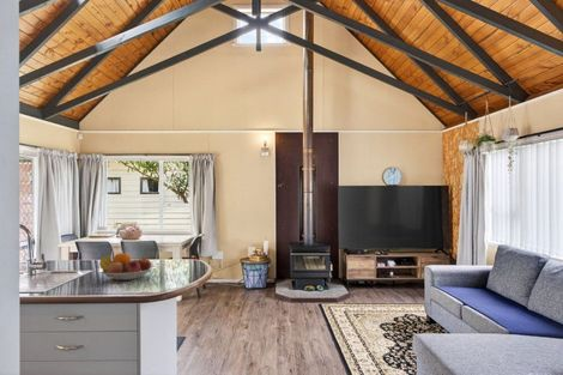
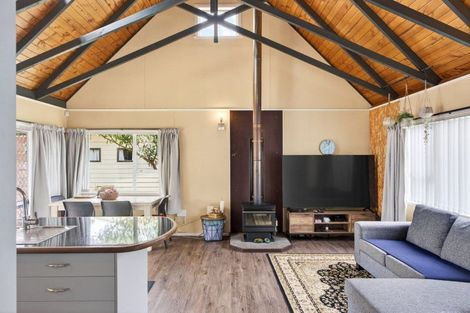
- fruit bowl [96,252,158,282]
